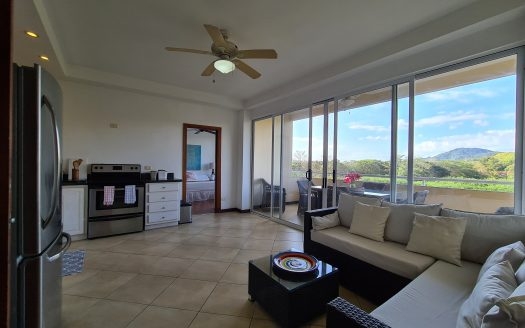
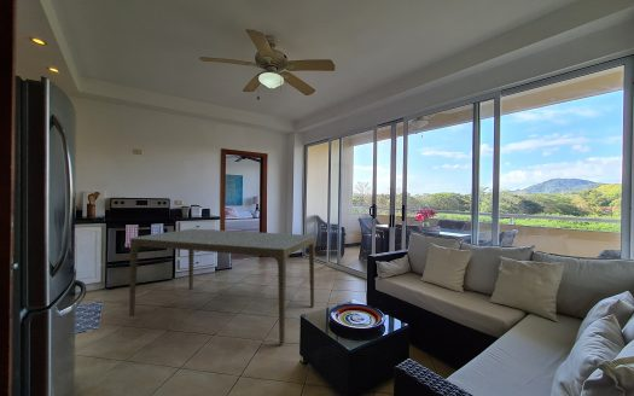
+ dining table [128,228,315,345]
